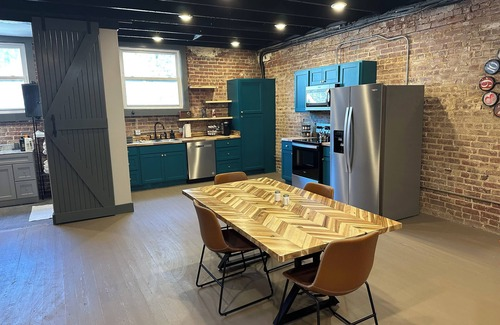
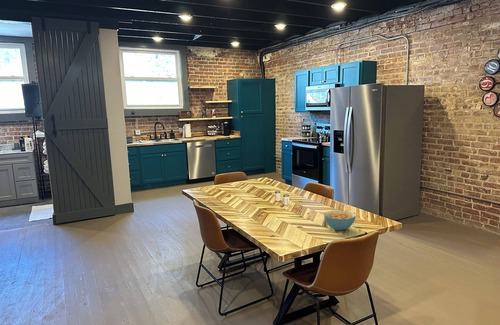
+ cereal bowl [323,210,357,231]
